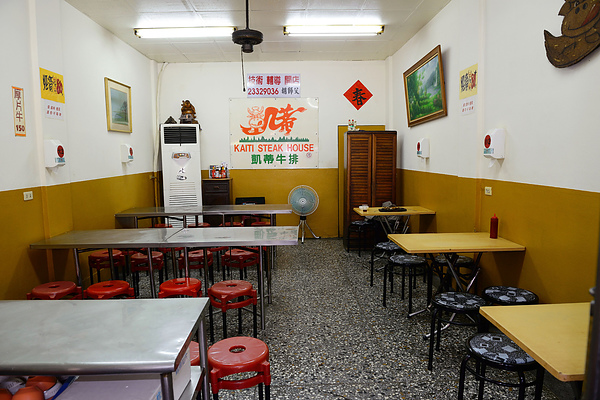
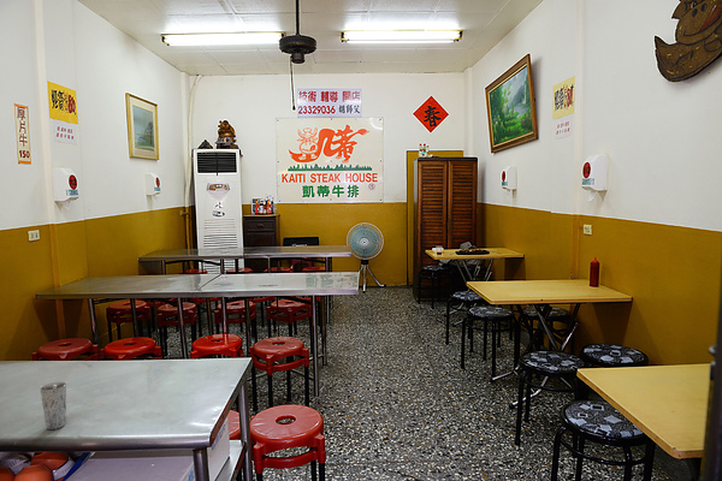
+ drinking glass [40,381,67,430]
